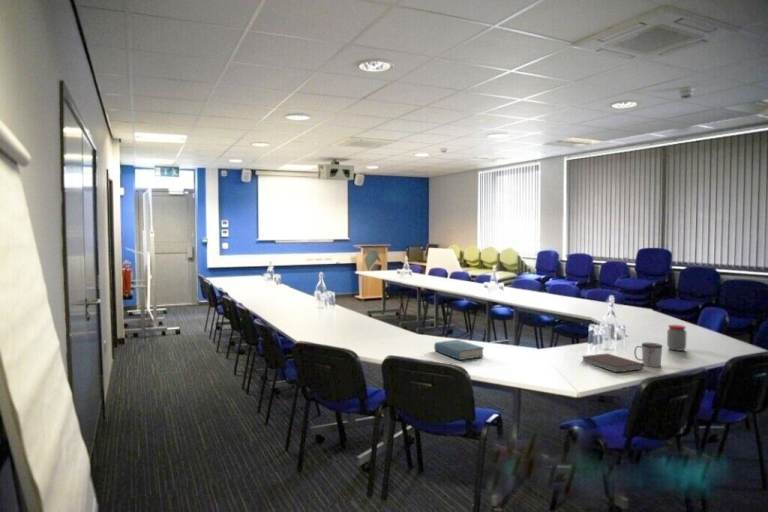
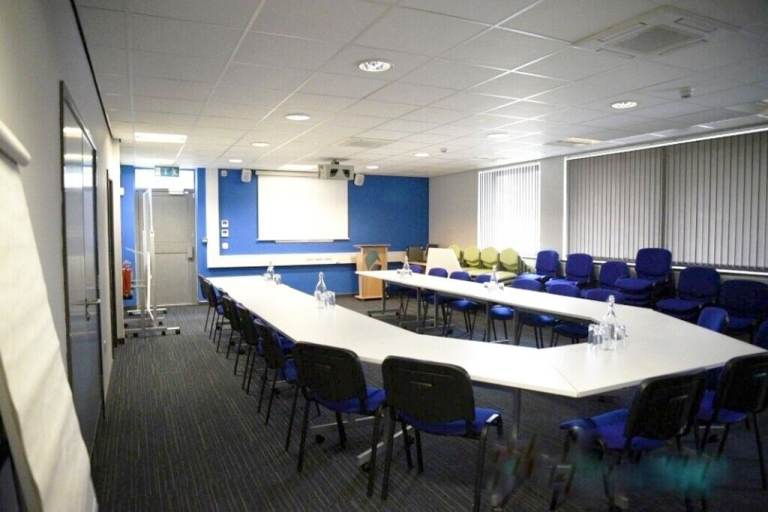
- notebook [581,352,644,373]
- mug [634,342,663,368]
- hardback book [433,339,485,361]
- jar [666,324,687,352]
